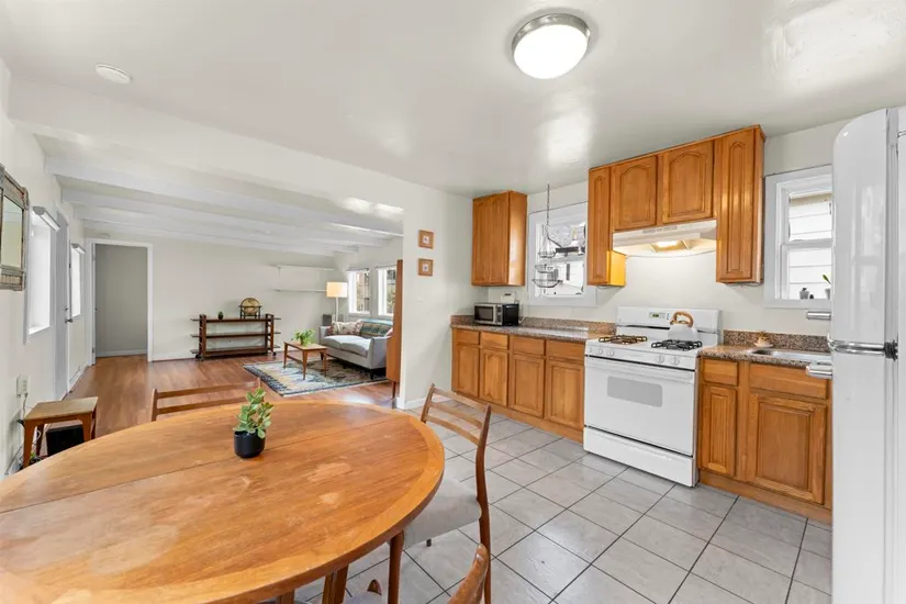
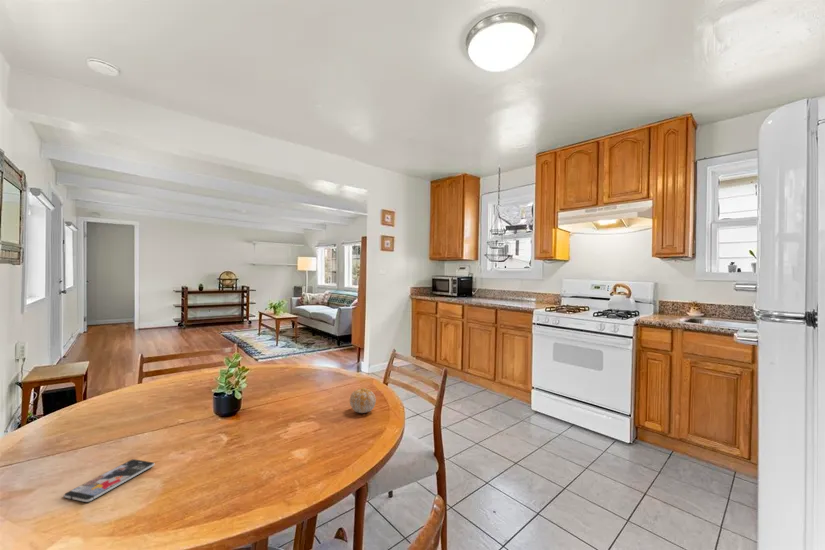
+ smartphone [63,458,155,503]
+ fruit [349,387,377,414]
